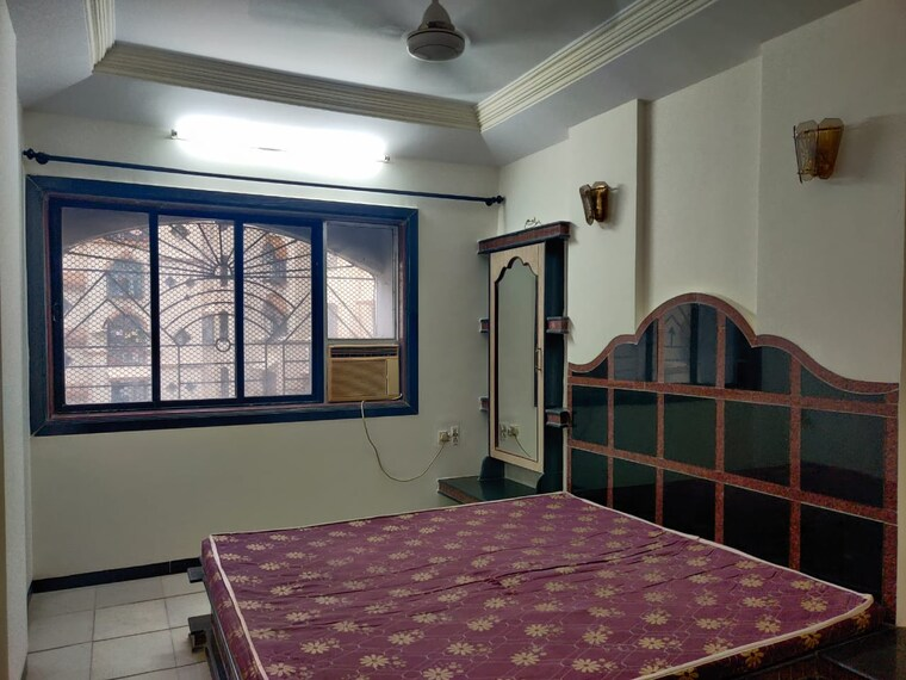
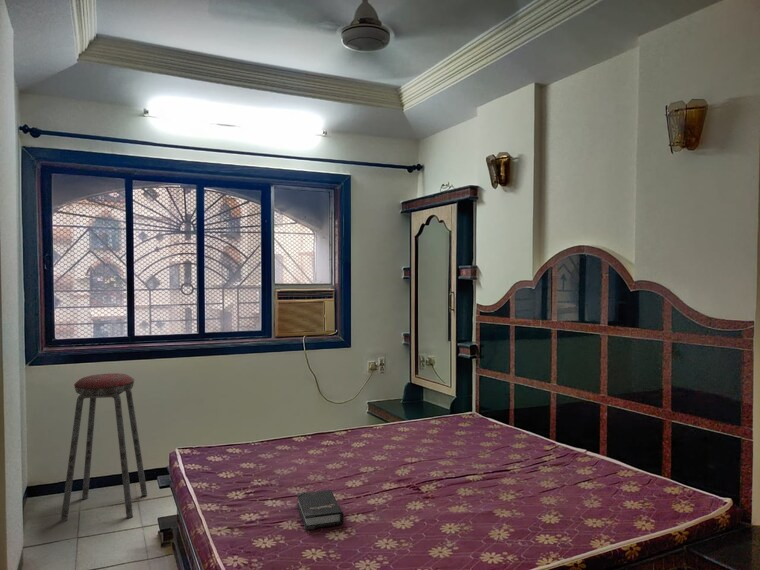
+ music stool [60,372,148,523]
+ hardback book [296,489,345,531]
